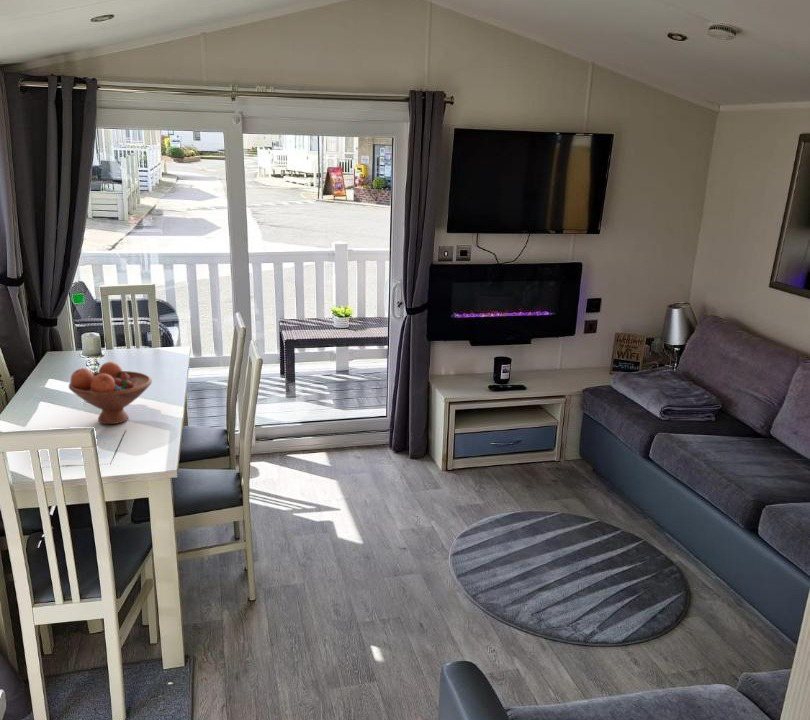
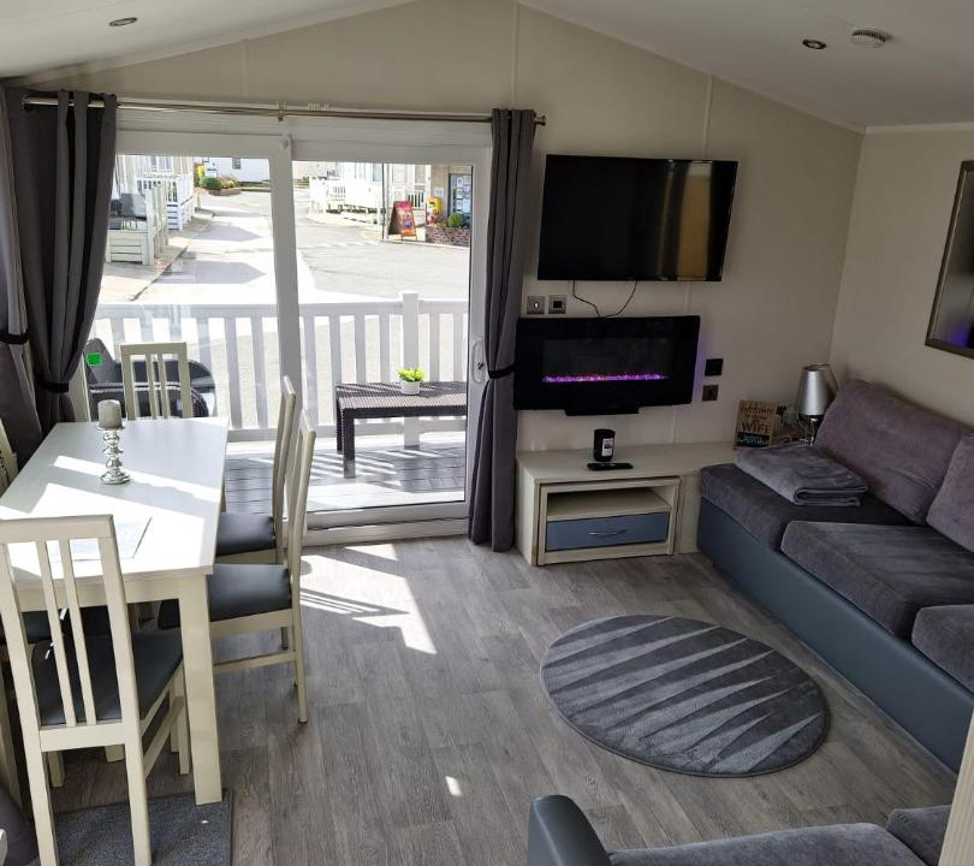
- fruit bowl [68,361,153,425]
